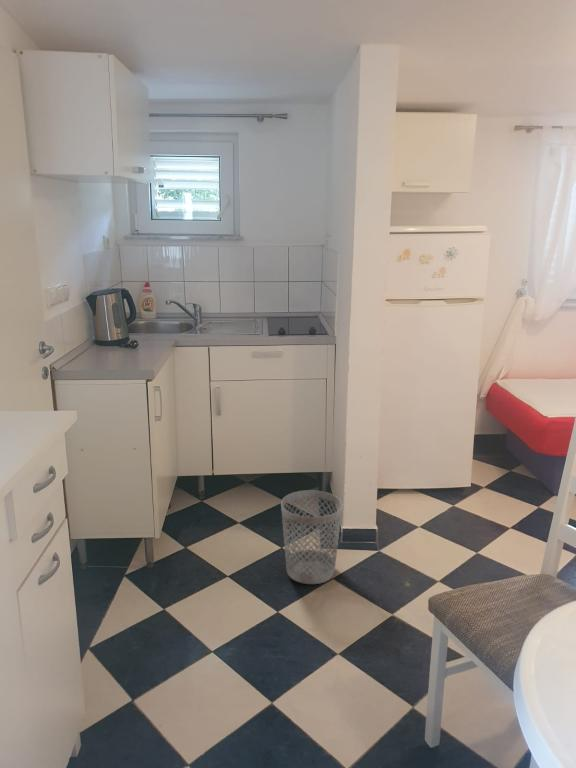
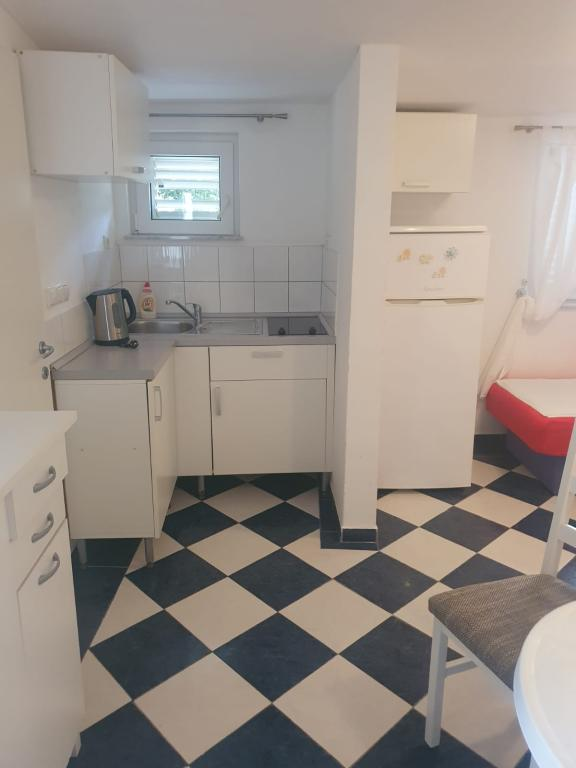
- wastebasket [280,489,343,585]
